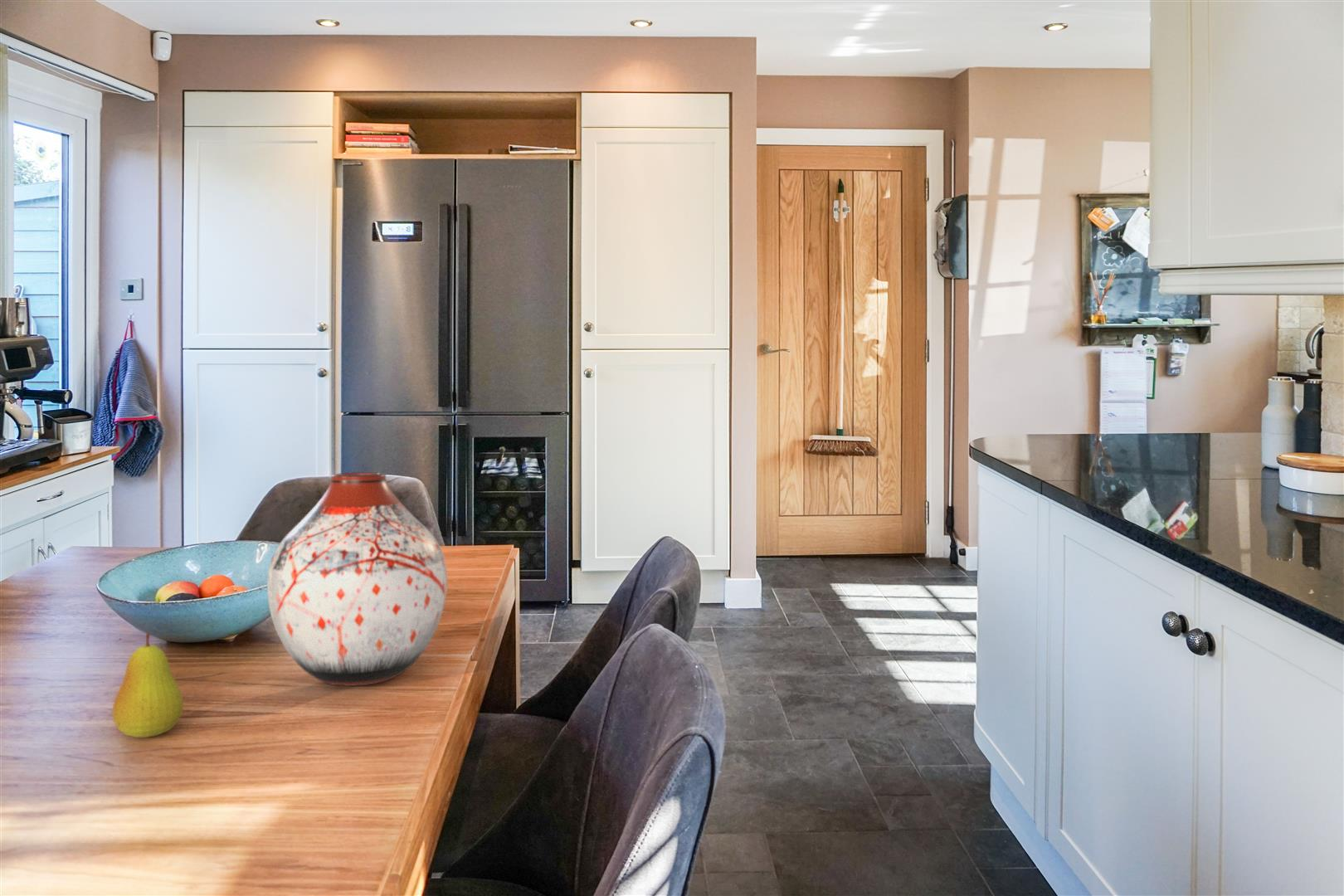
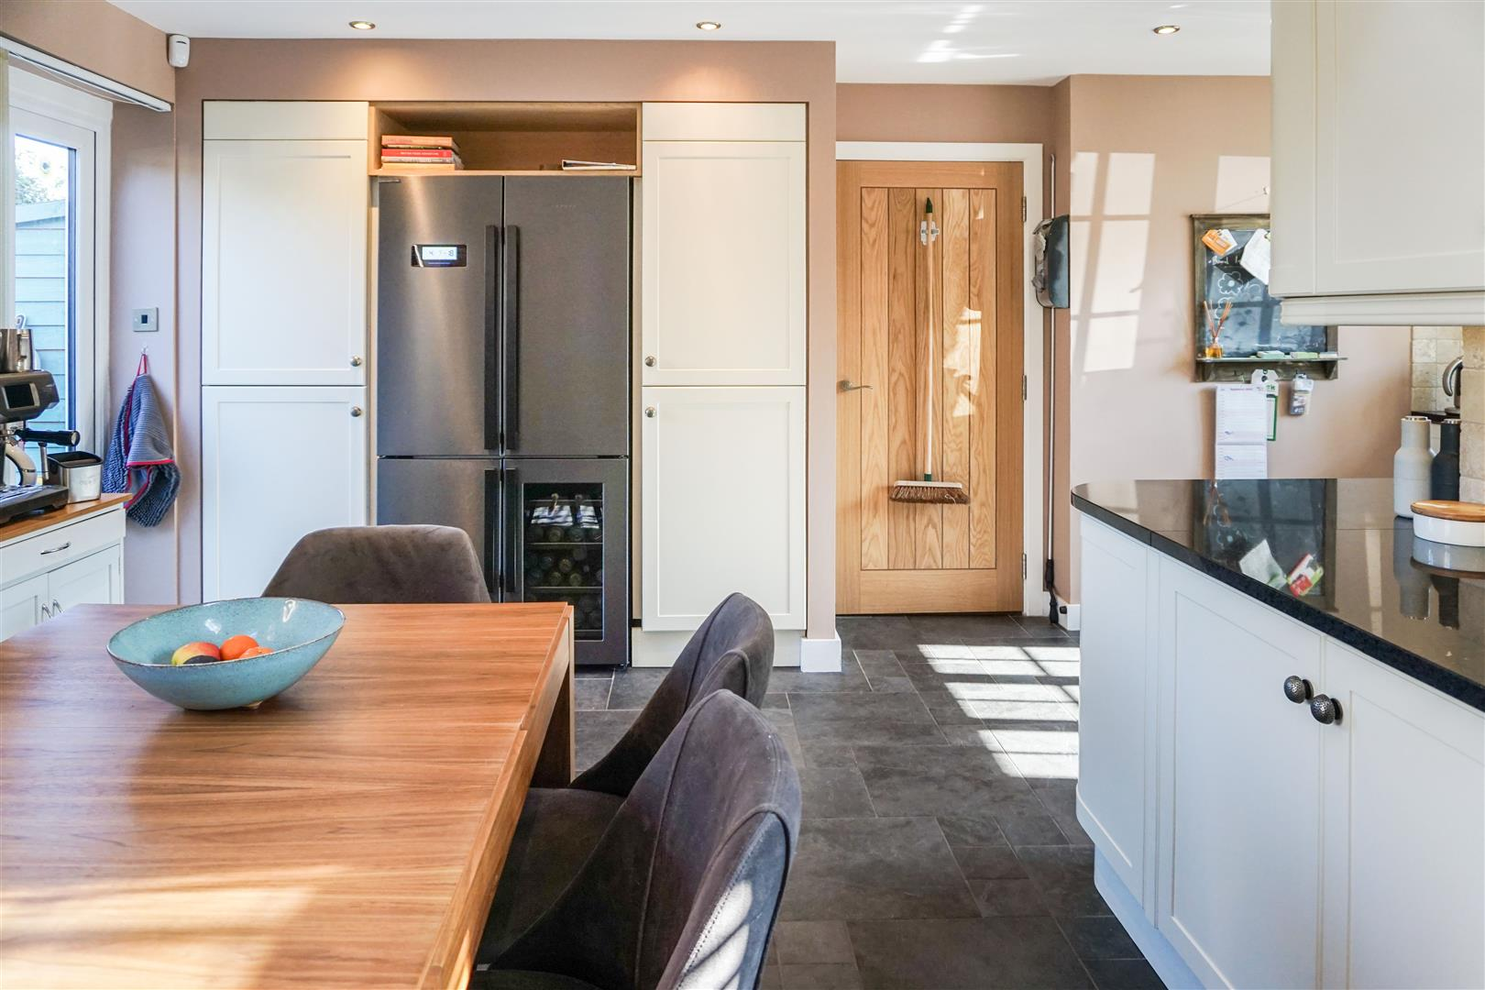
- fruit [112,631,184,738]
- vase [266,472,448,687]
